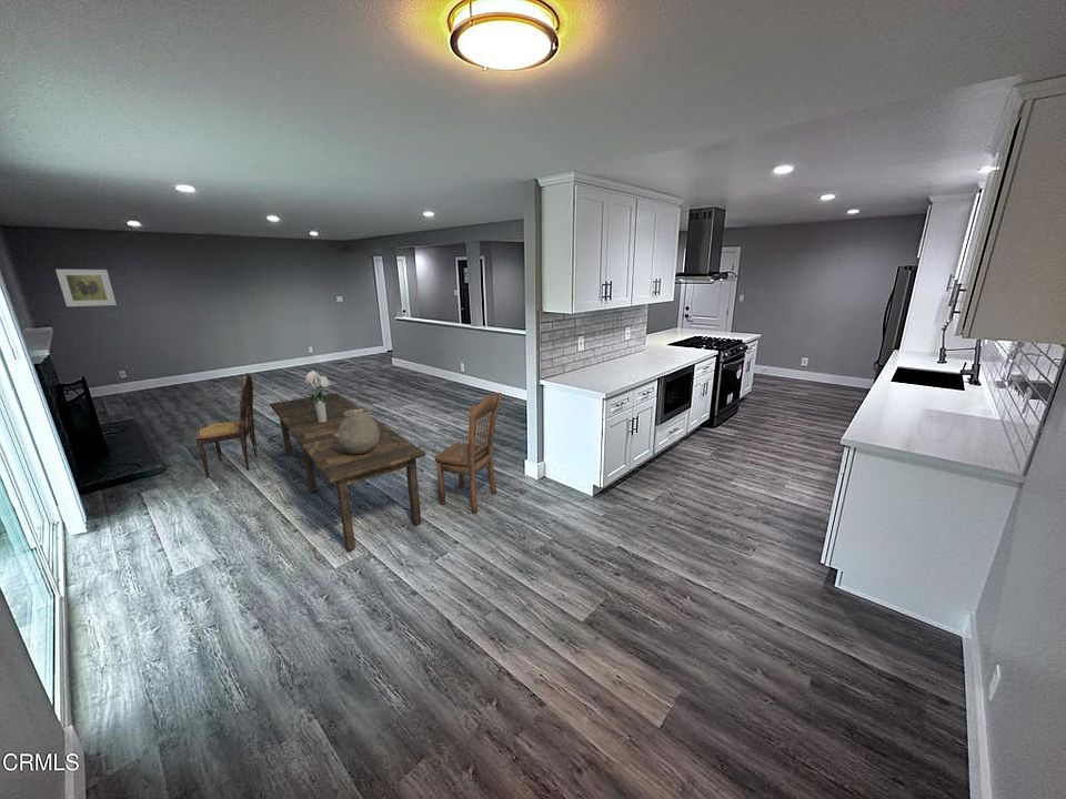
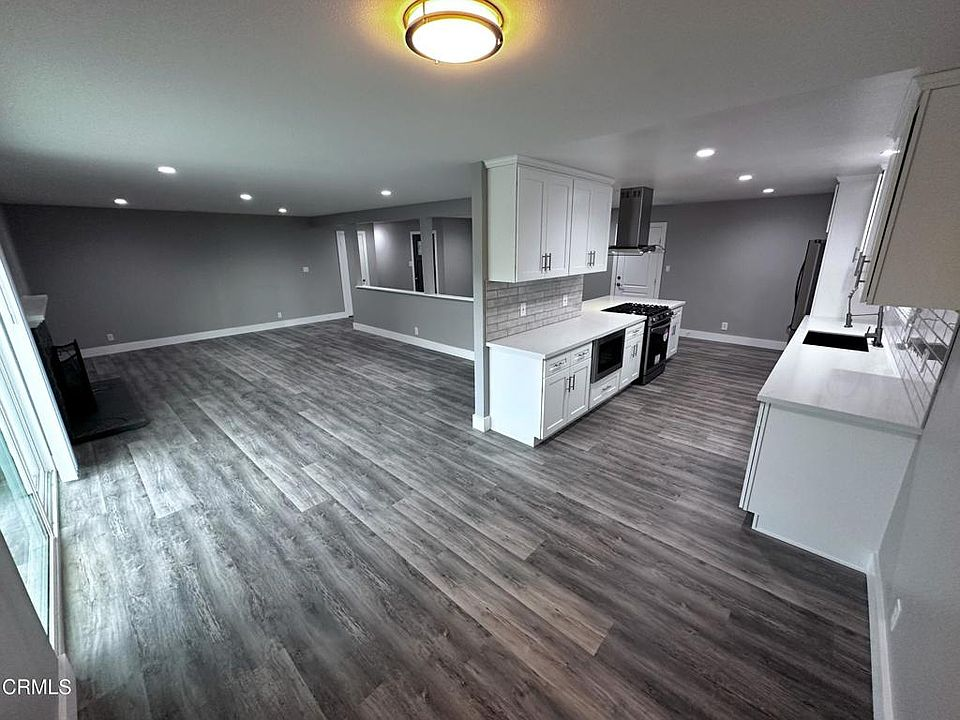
- dining table [269,392,426,550]
- bouquet [304,370,332,423]
- dining chair [194,372,259,478]
- dining chair [434,392,503,514]
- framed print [54,269,118,307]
- ceramic pot [333,407,380,454]
